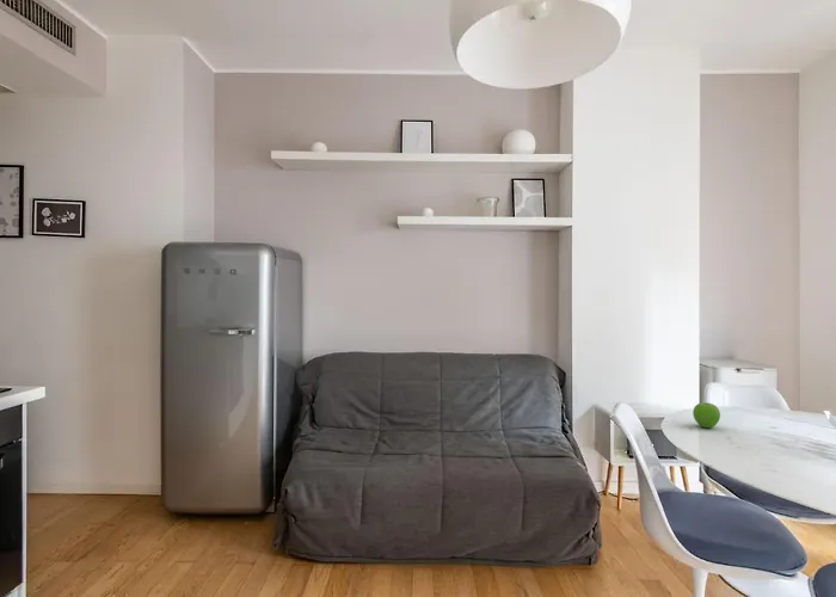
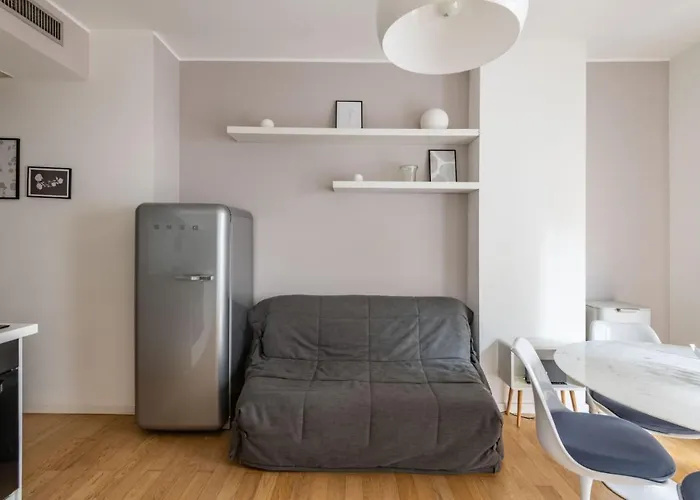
- fruit [691,401,721,429]
